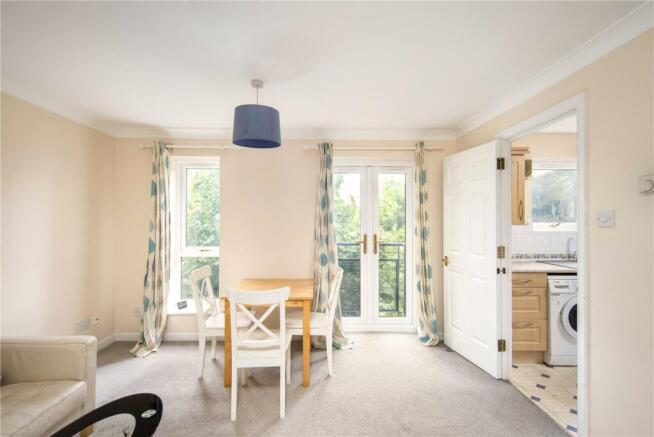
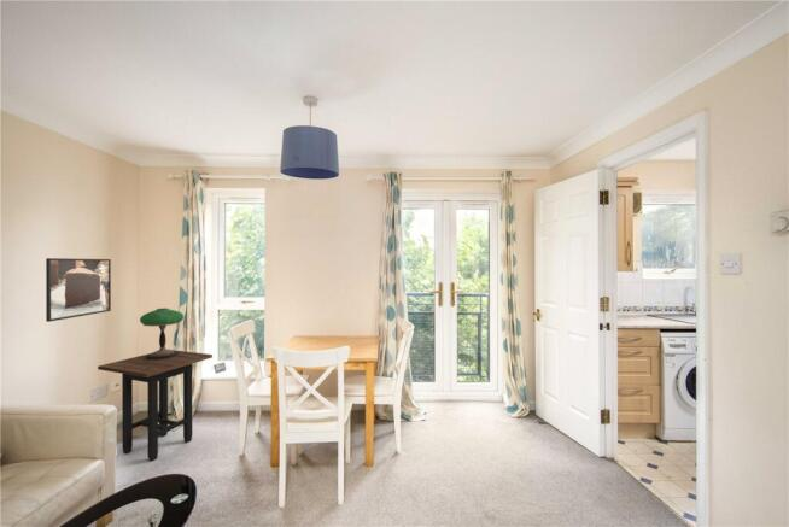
+ table lamp [139,308,185,361]
+ side table [97,349,214,462]
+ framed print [45,257,112,323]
